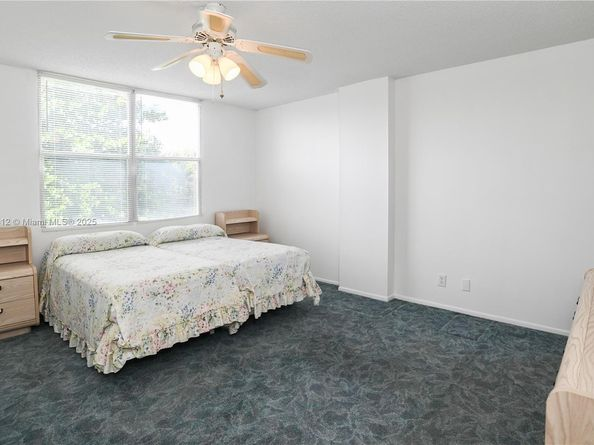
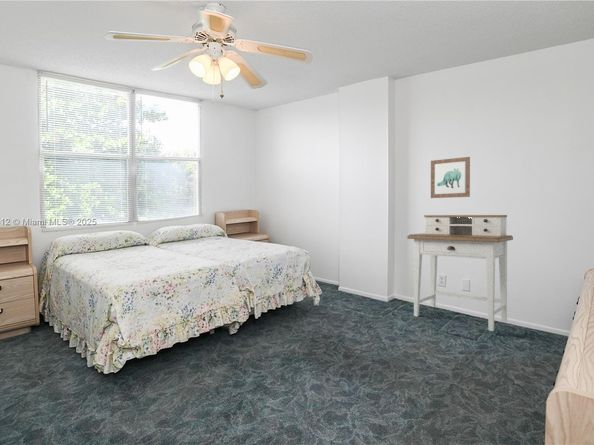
+ desk [406,214,514,332]
+ wall art [430,156,471,199]
